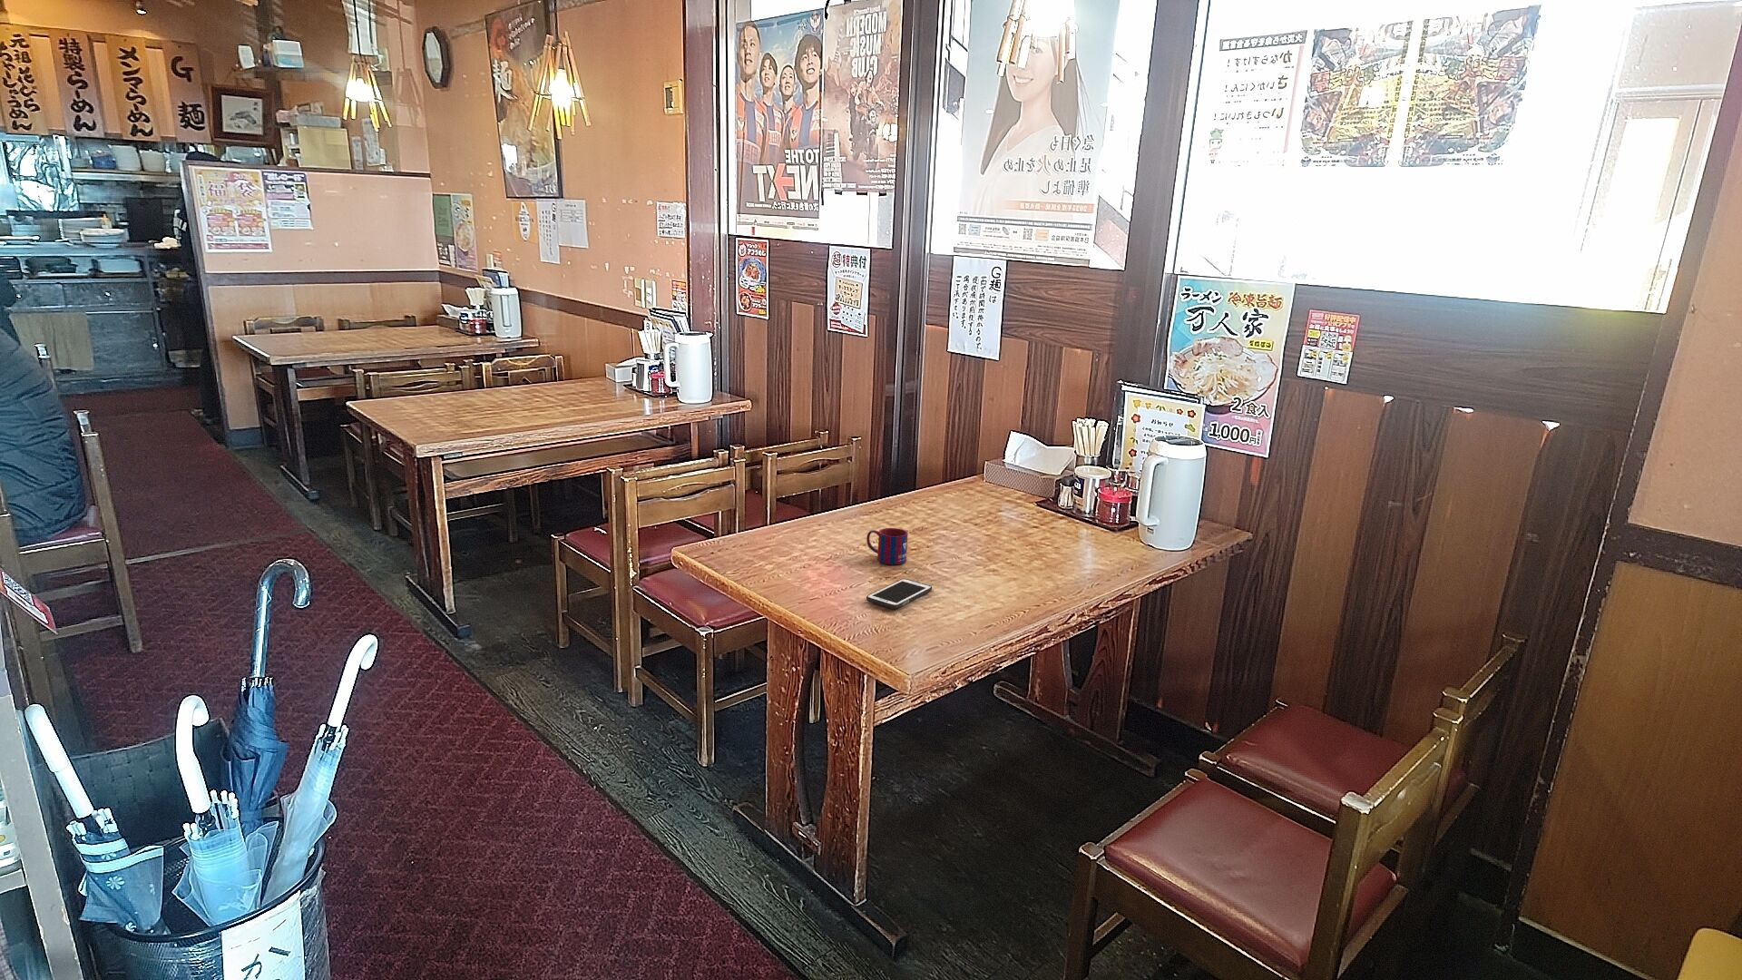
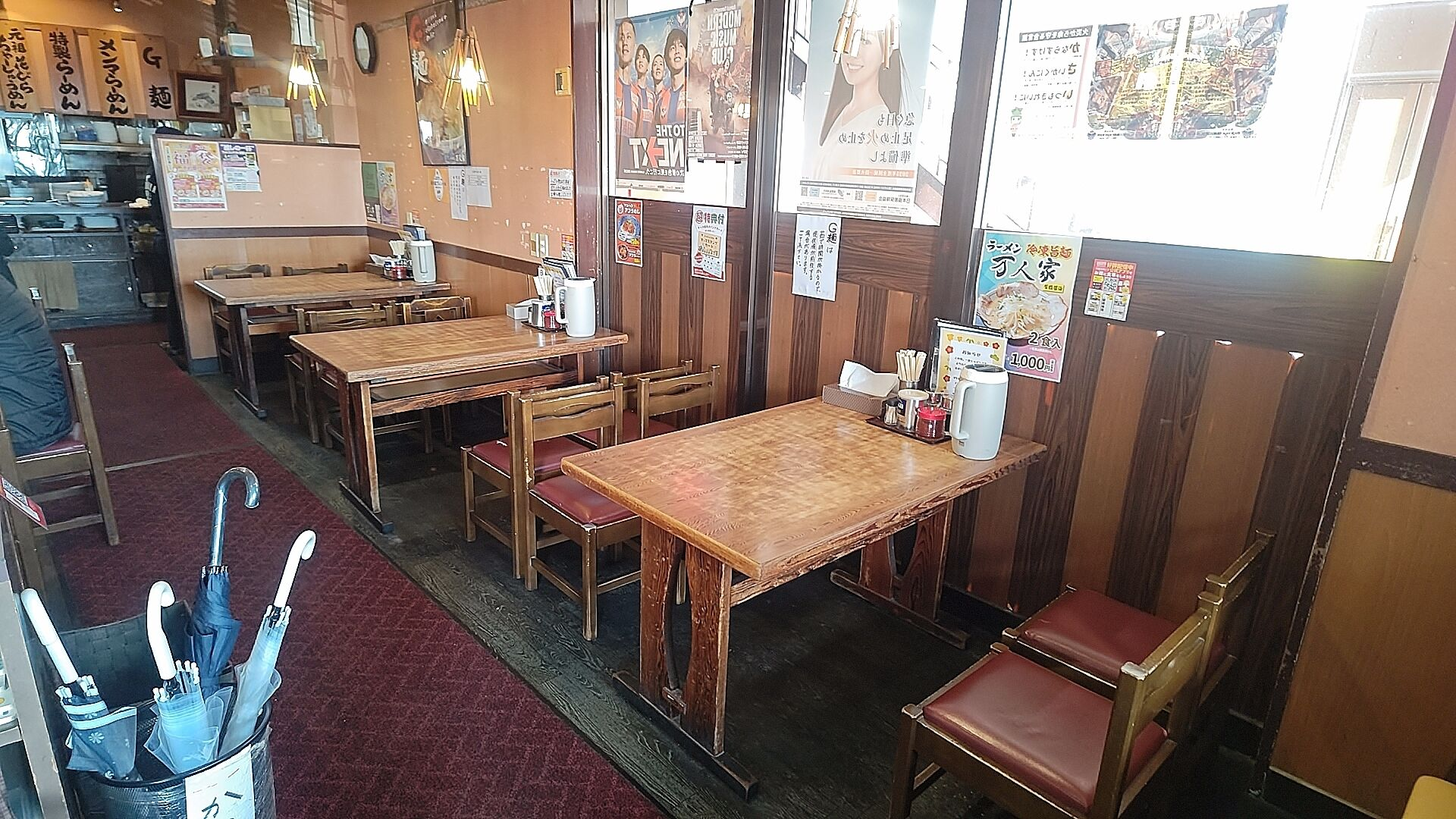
- cell phone [865,578,933,610]
- mug [865,528,909,565]
